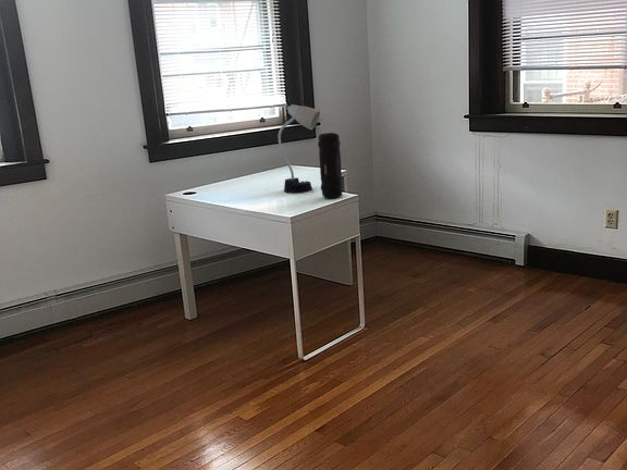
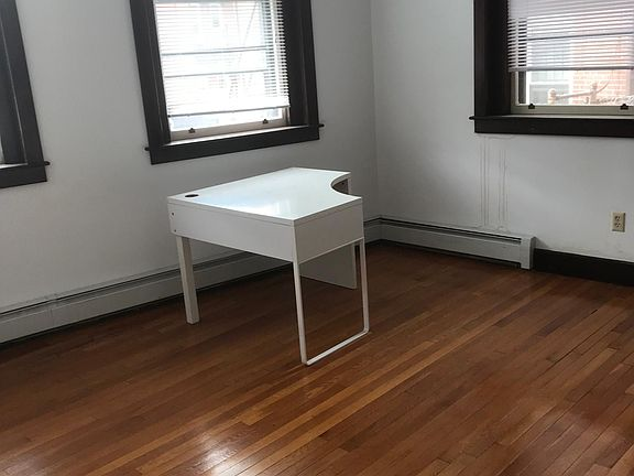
- speaker [317,132,344,199]
- desk lamp [278,103,321,194]
